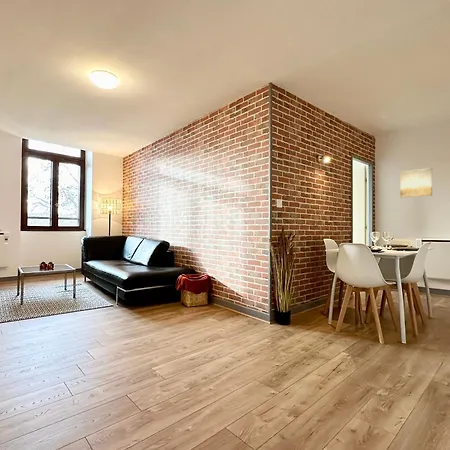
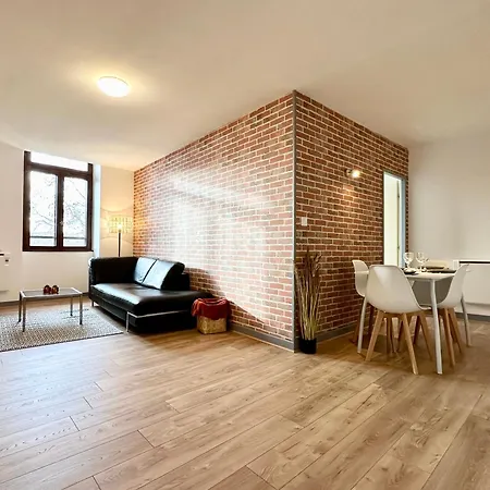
- wall art [399,167,433,199]
